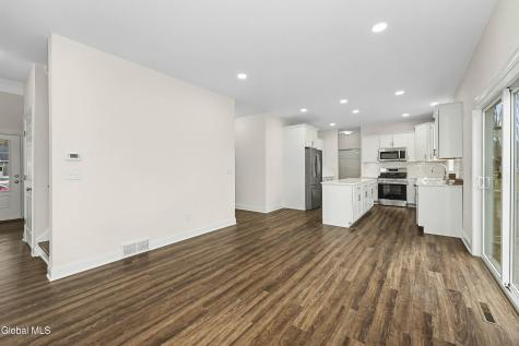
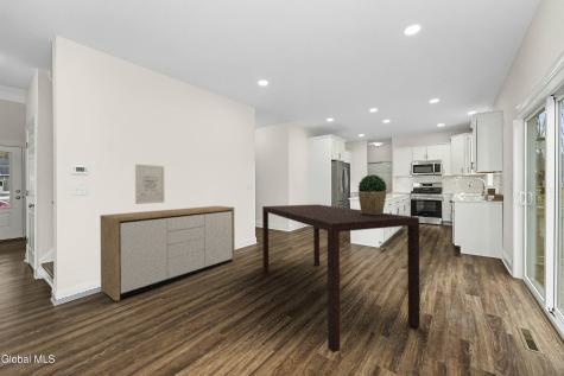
+ dining table [261,203,420,353]
+ wall art [134,164,165,205]
+ sideboard [99,205,236,302]
+ potted plant [357,173,388,215]
